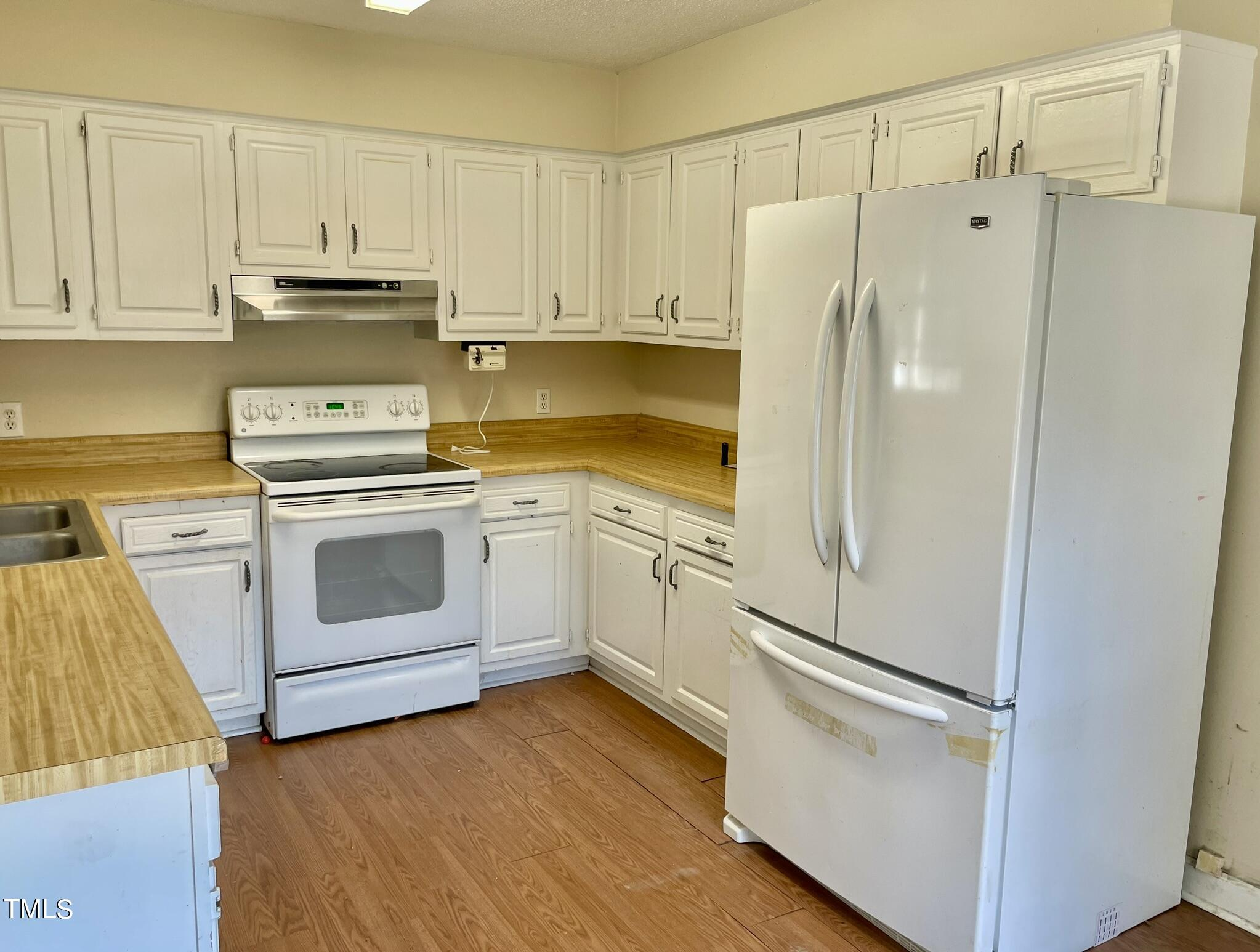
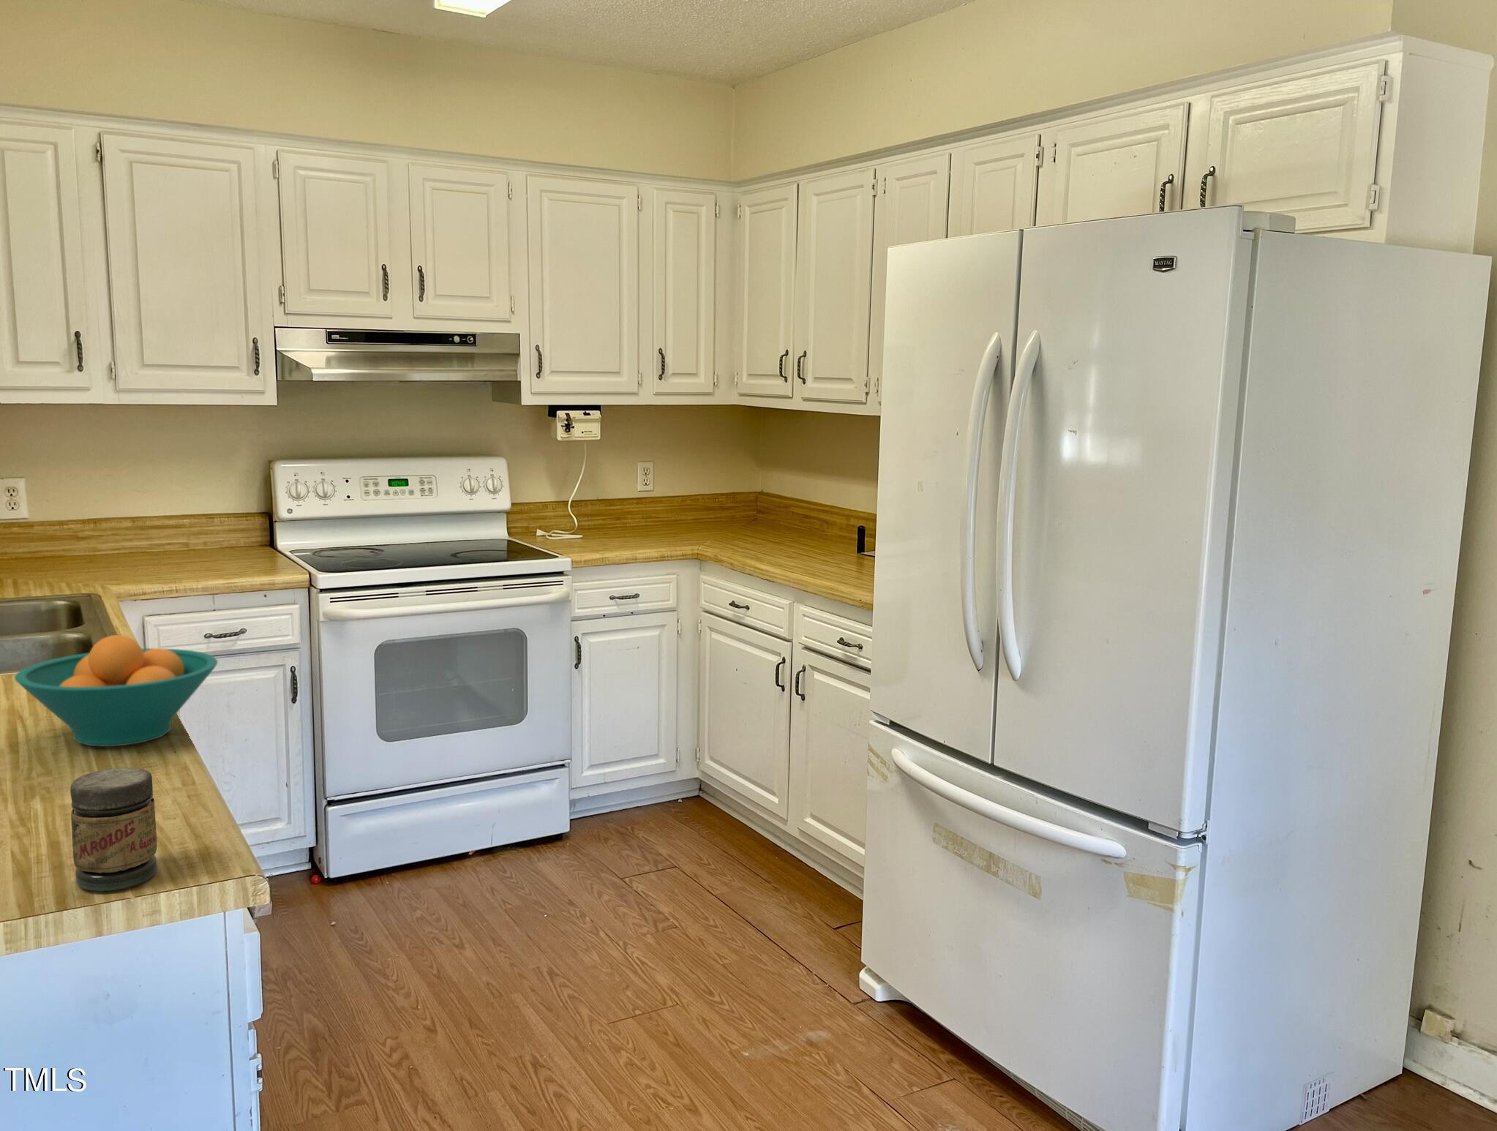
+ jar [70,766,157,892]
+ fruit bowl [14,634,219,747]
